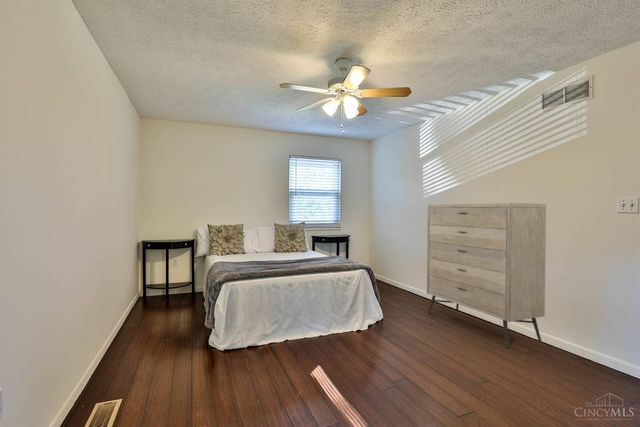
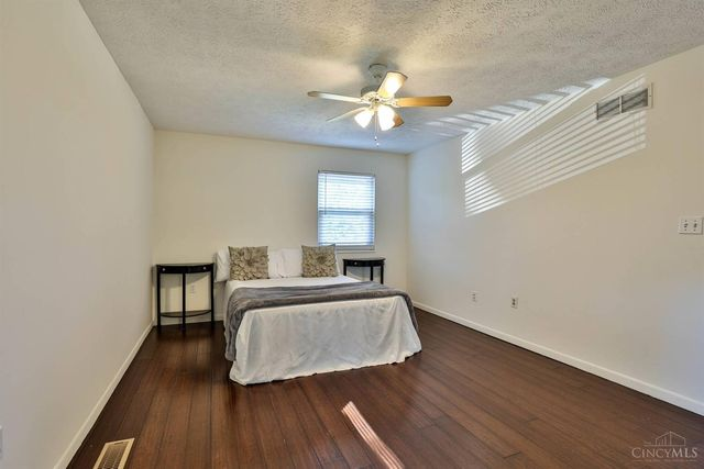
- dresser [426,202,547,349]
